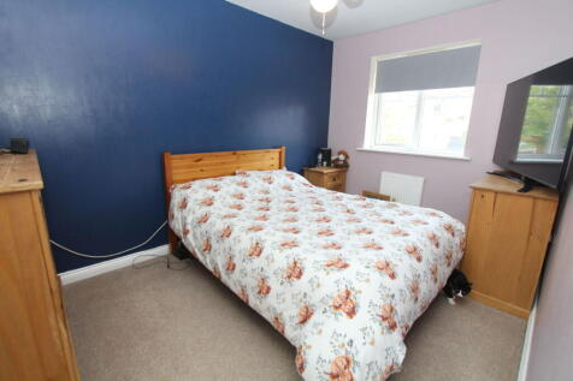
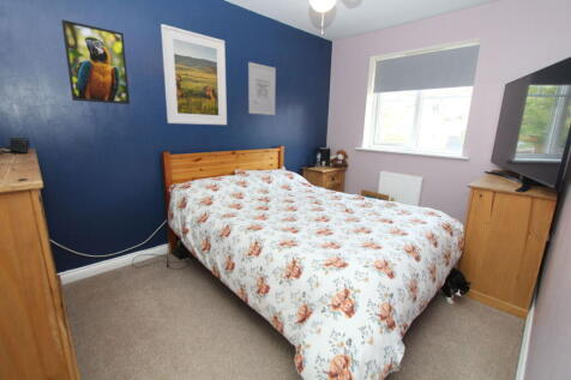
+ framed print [160,23,228,126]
+ wall art [247,61,277,116]
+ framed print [60,18,131,105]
